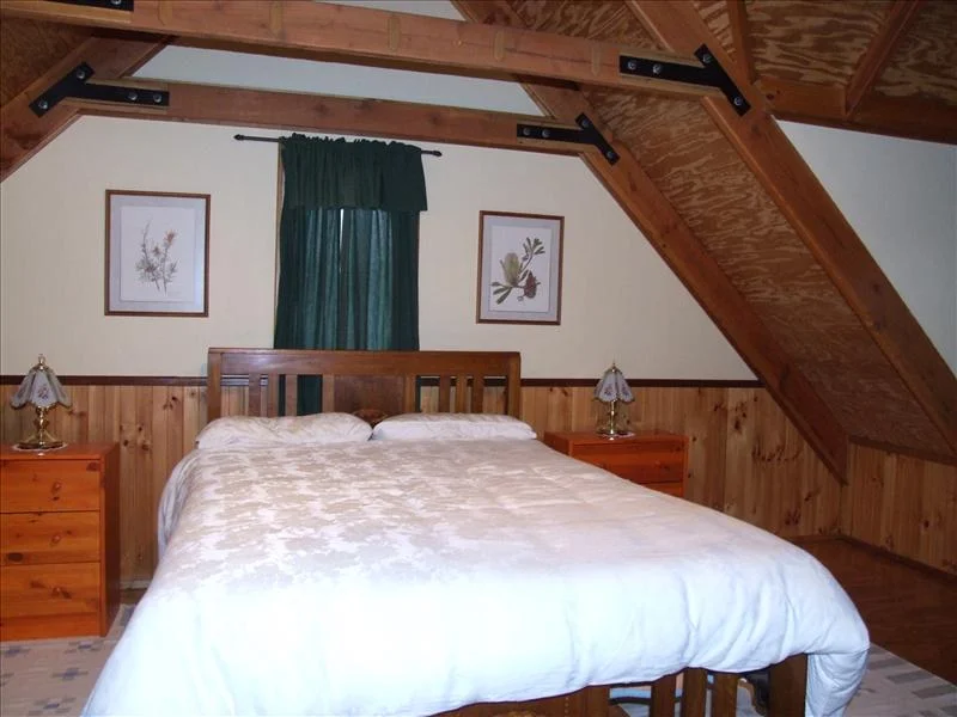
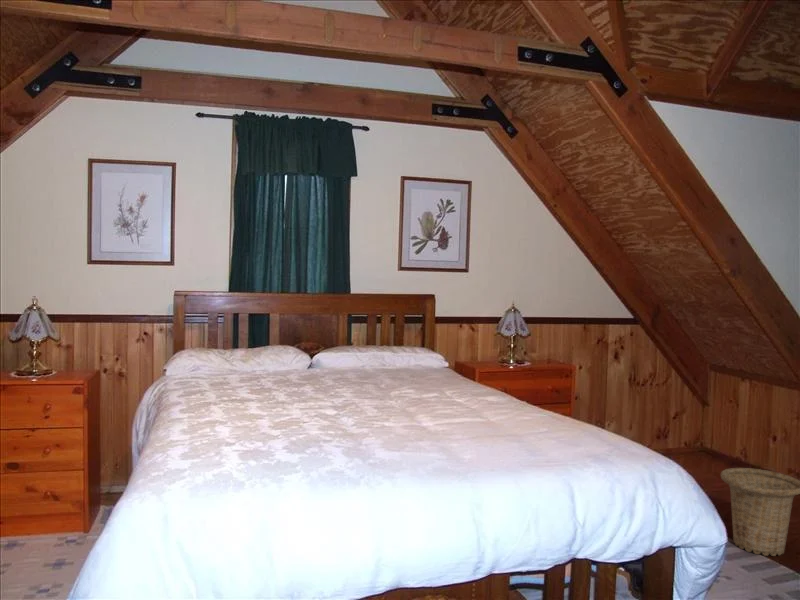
+ basket [720,467,800,557]
